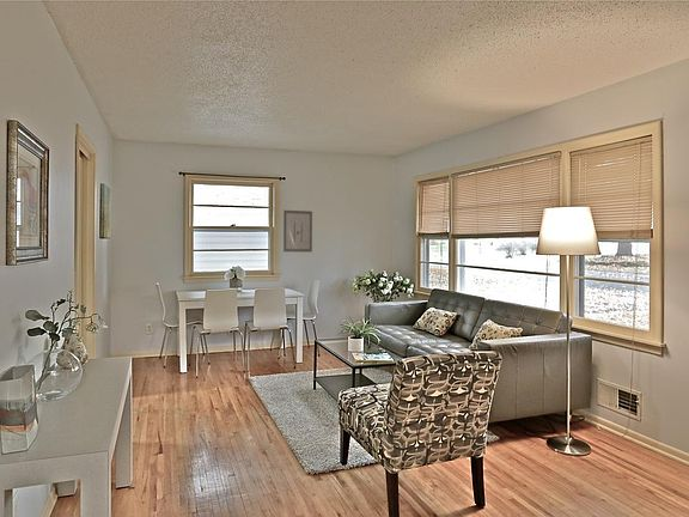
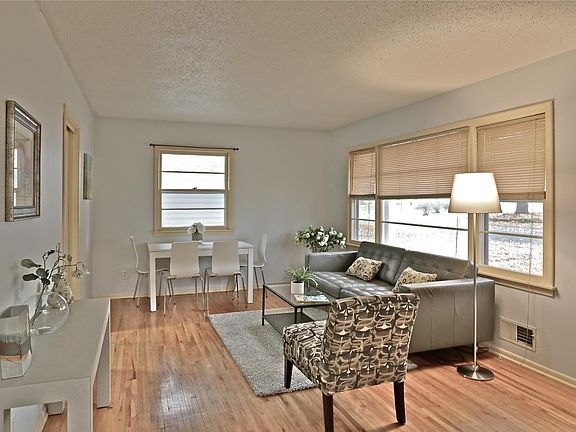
- wall art [282,209,313,254]
